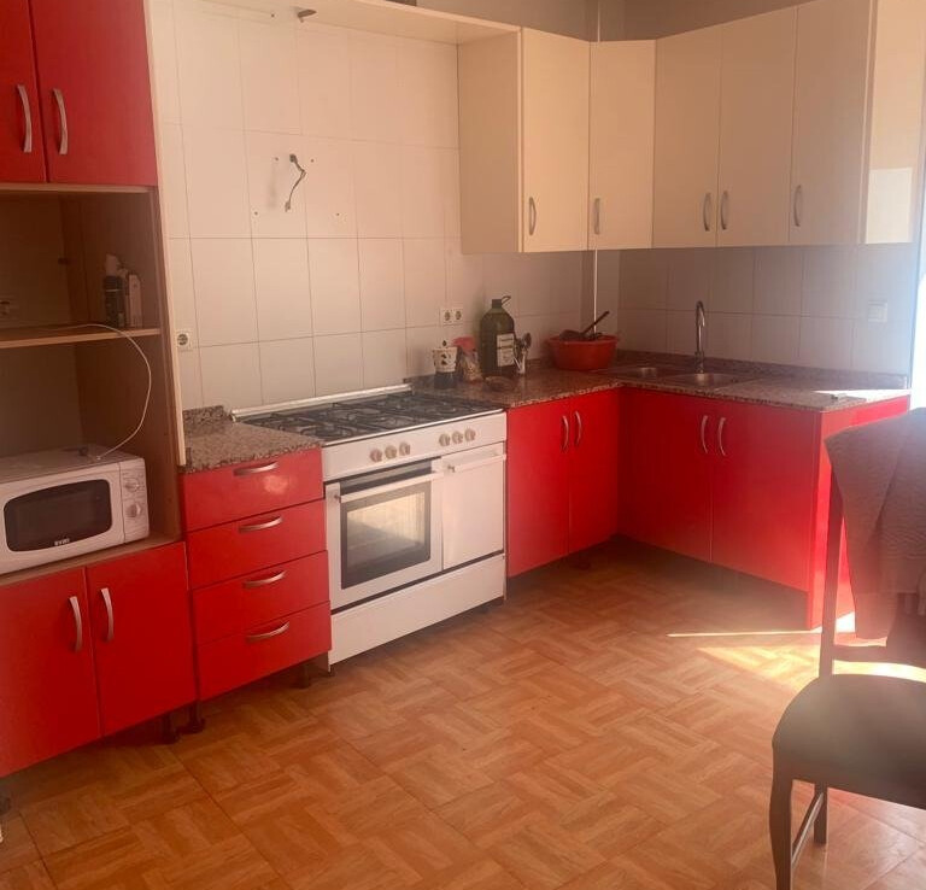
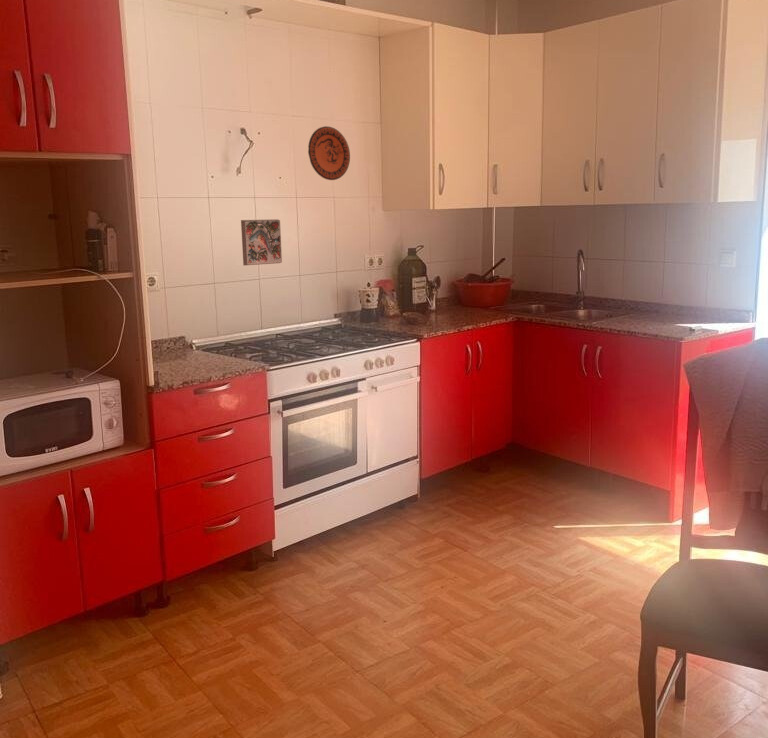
+ decorative tile [240,218,283,266]
+ decorative plate [307,125,351,181]
